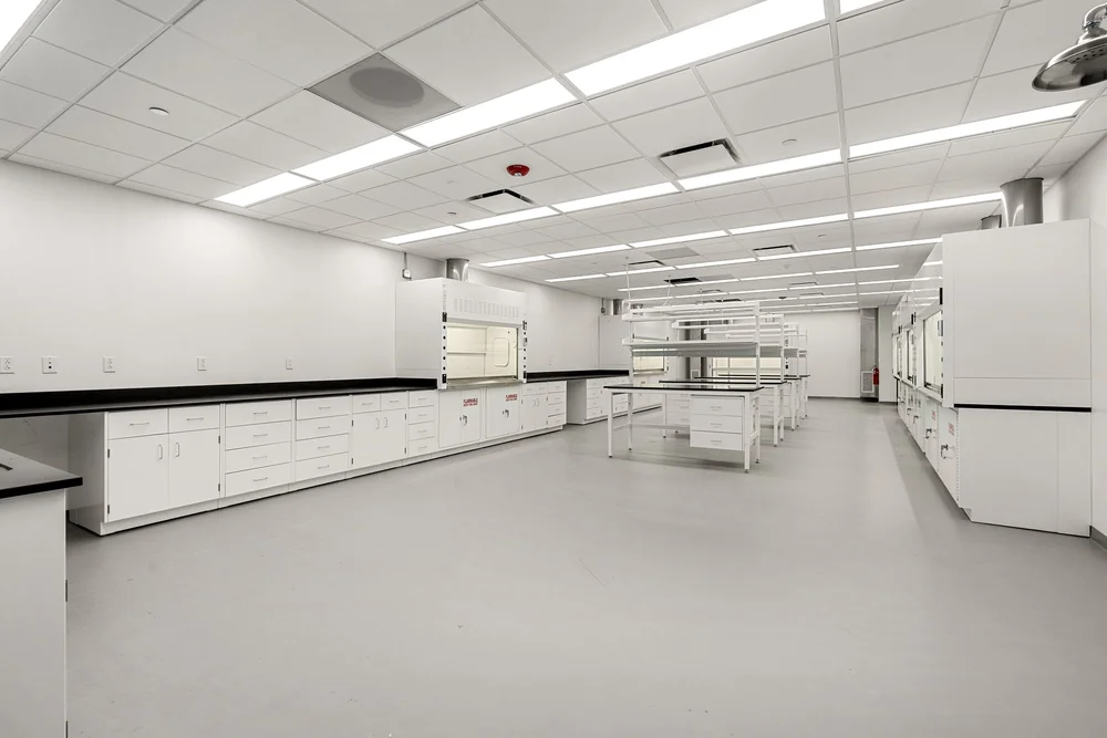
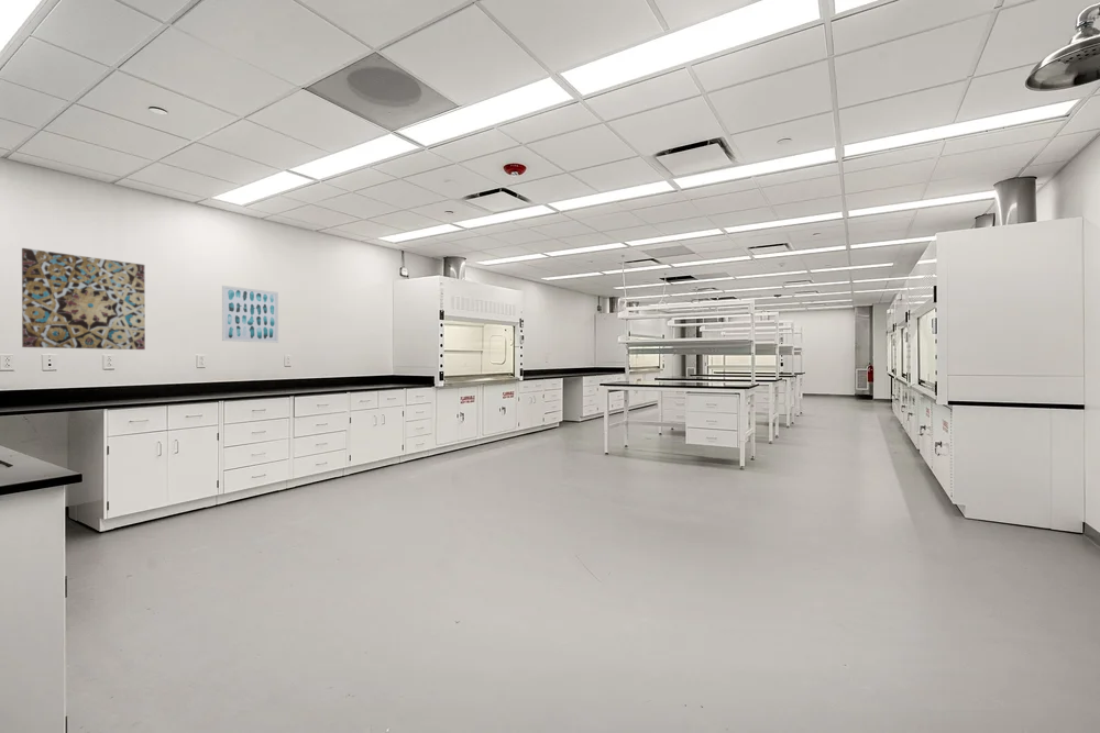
+ wall art [21,247,146,351]
+ wall art [221,285,279,344]
